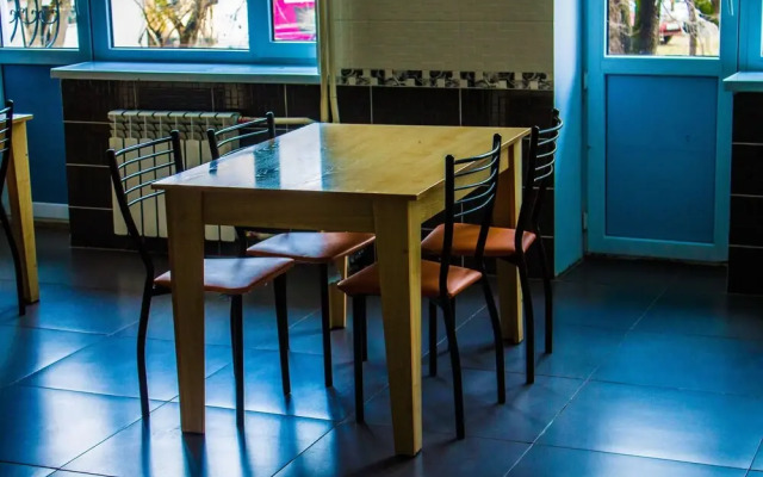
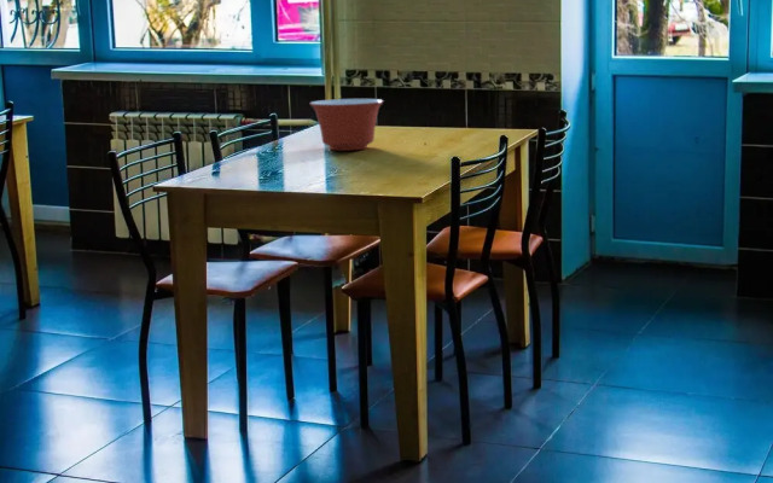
+ mixing bowl [309,98,385,152]
